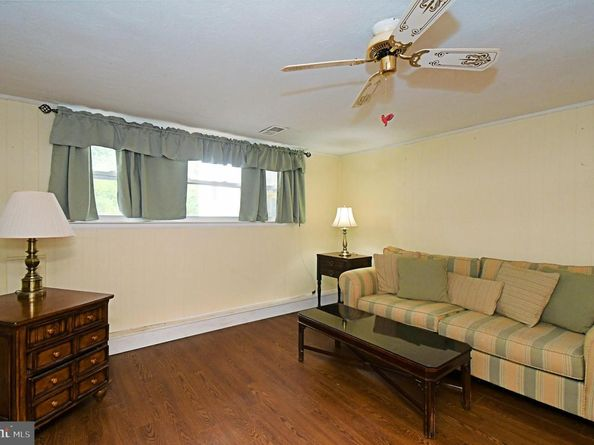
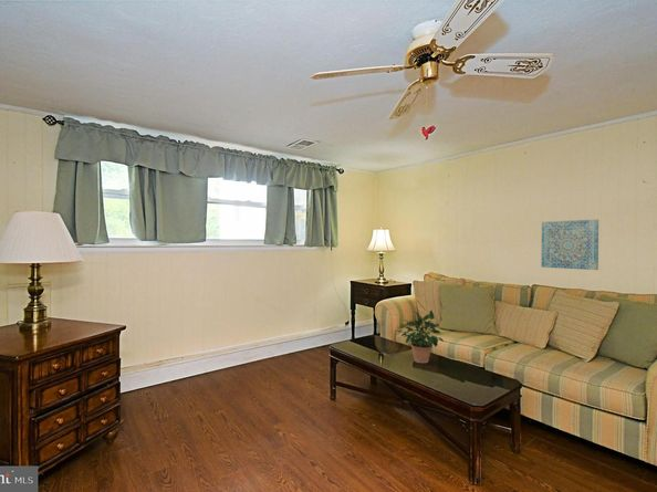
+ wall art [541,219,599,271]
+ potted plant [396,310,445,364]
